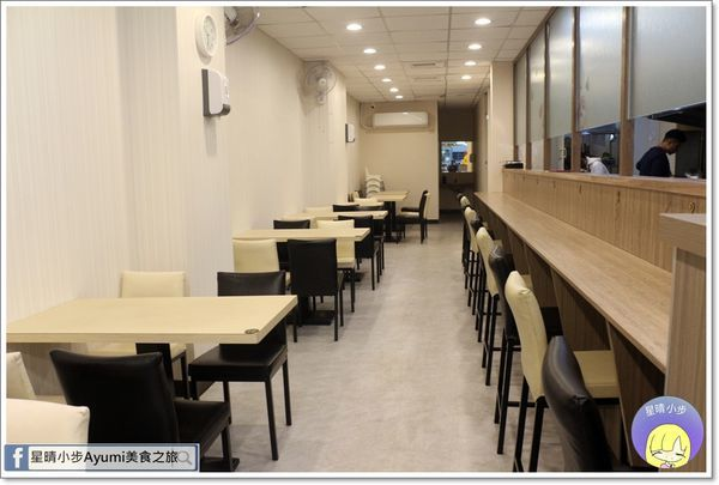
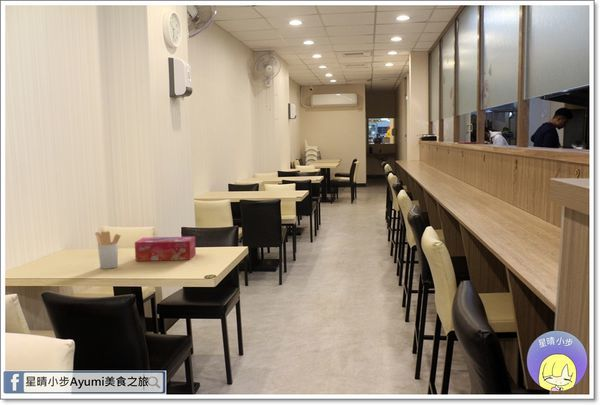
+ utensil holder [94,230,122,270]
+ tissue box [134,236,197,262]
